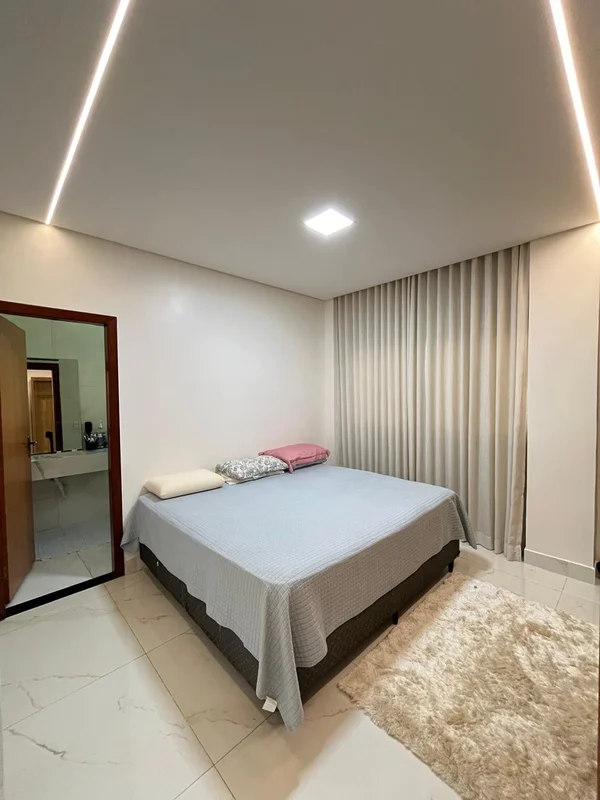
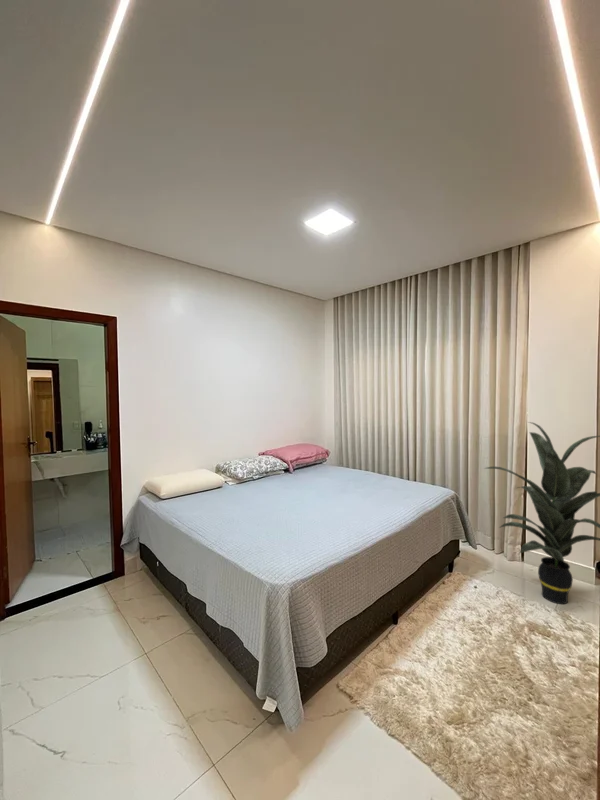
+ indoor plant [483,421,600,605]
